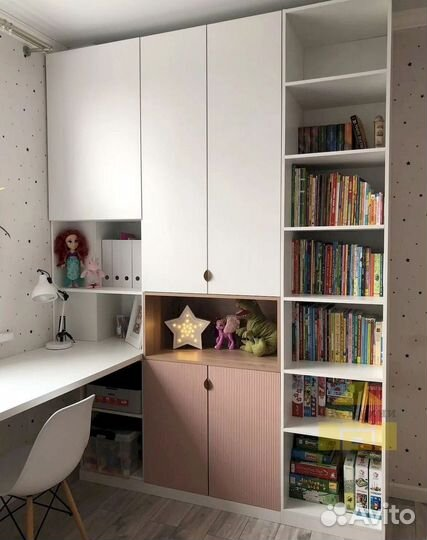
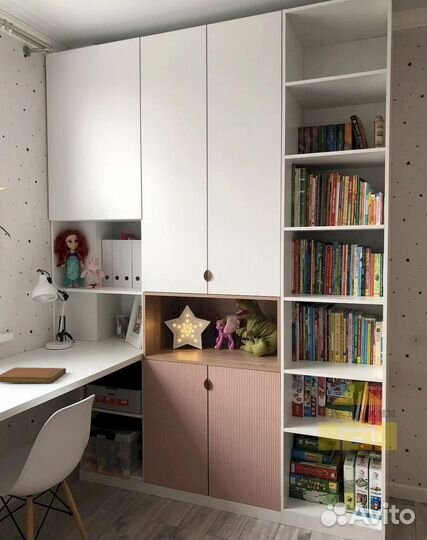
+ notebook [0,366,67,384]
